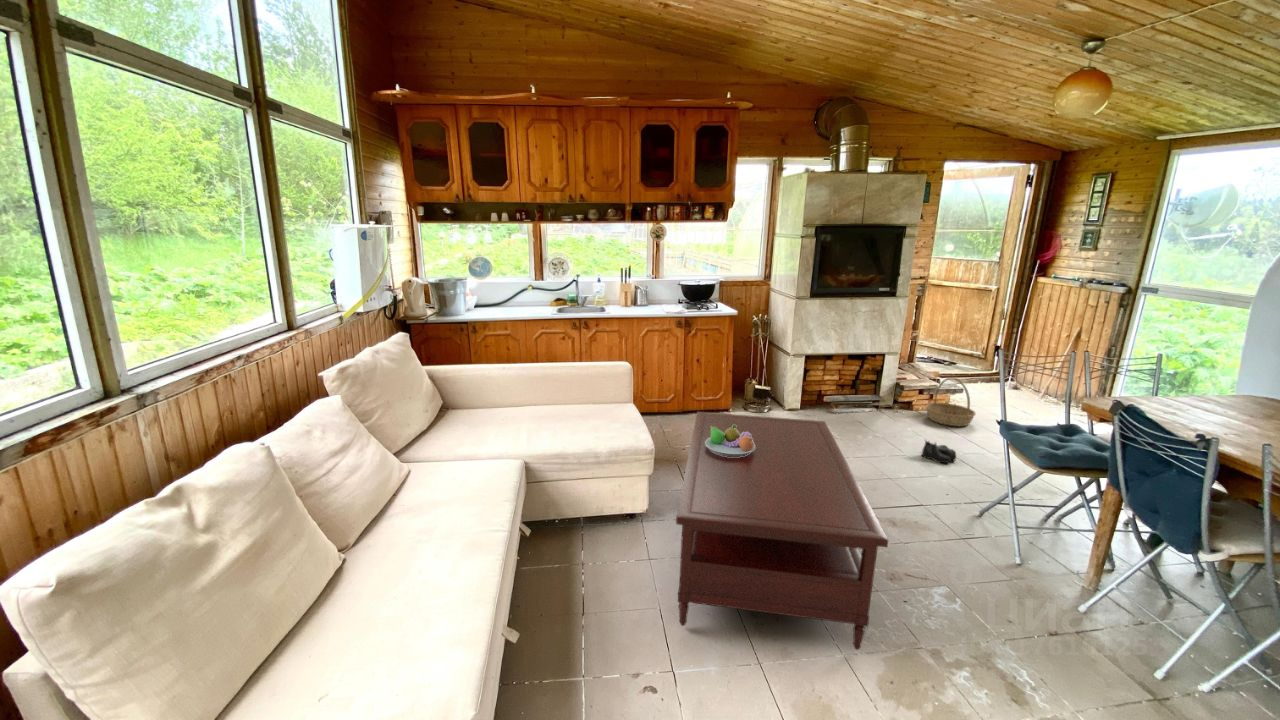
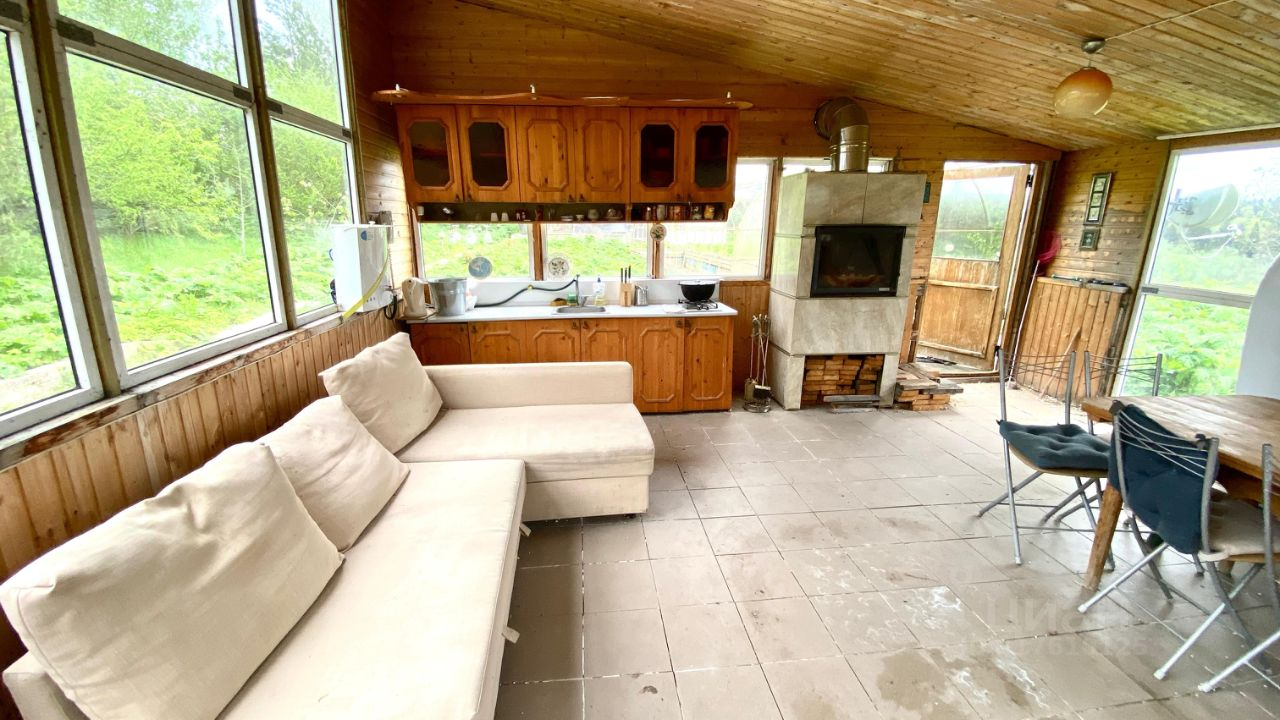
- basket [925,377,977,427]
- boots [921,438,957,464]
- coffee table [675,411,889,651]
- fruit bowl [705,425,755,457]
